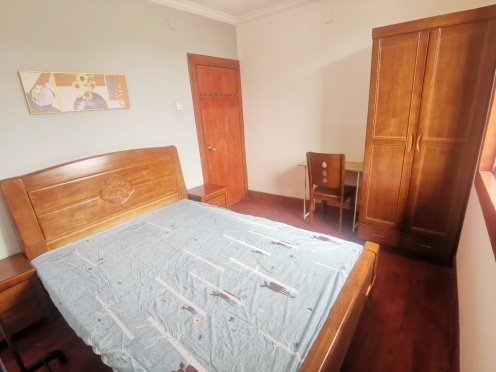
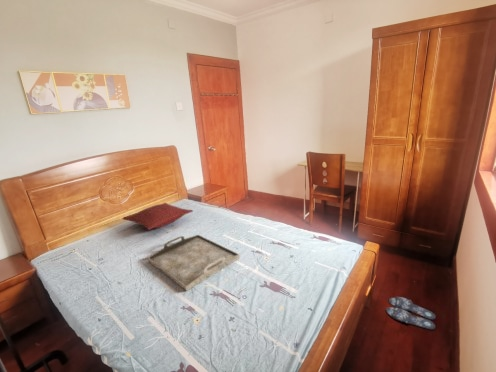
+ slippers [385,296,437,331]
+ pillow [122,202,194,231]
+ serving tray [147,234,241,292]
